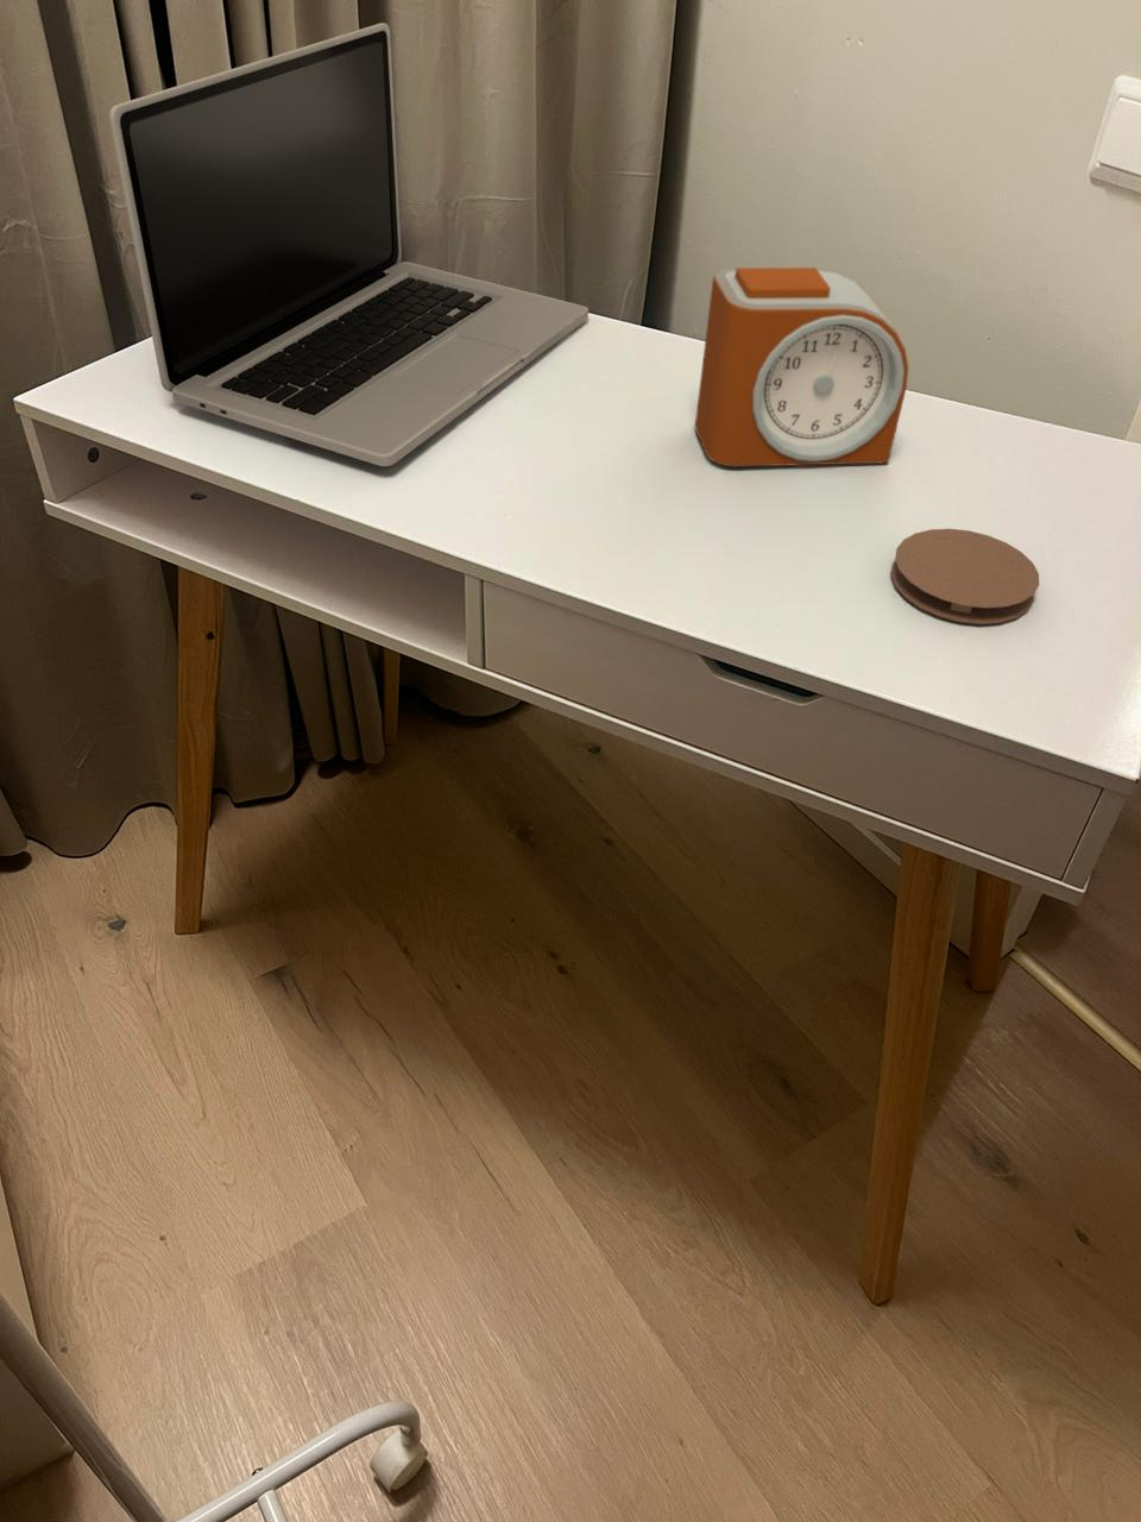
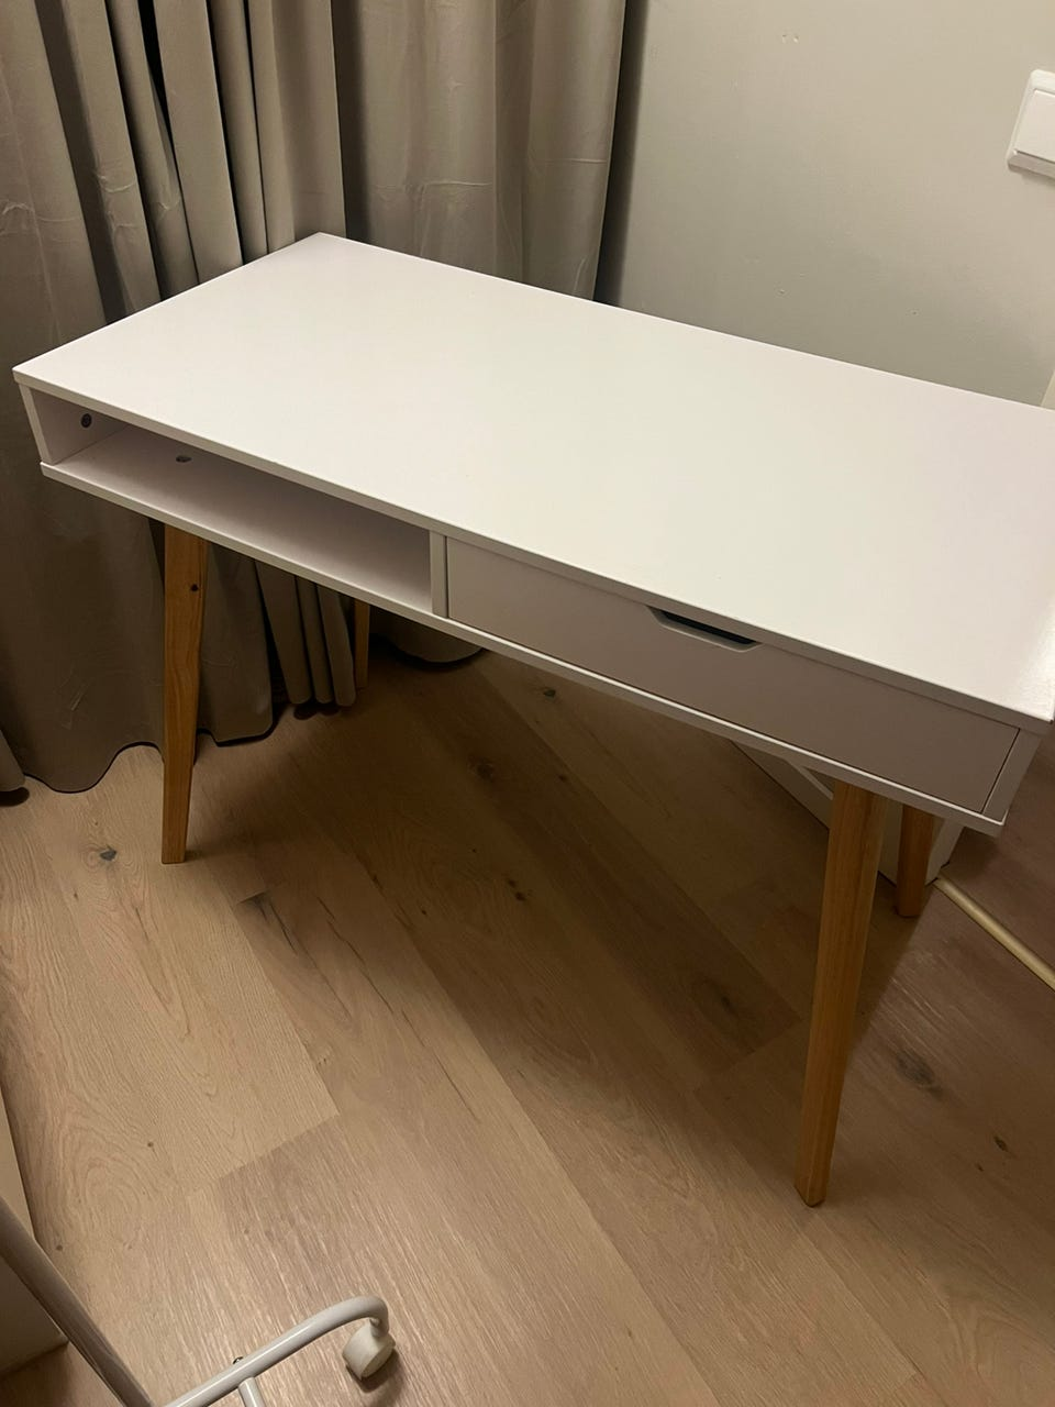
- laptop [108,22,590,467]
- alarm clock [694,266,910,467]
- coaster [891,529,1040,626]
